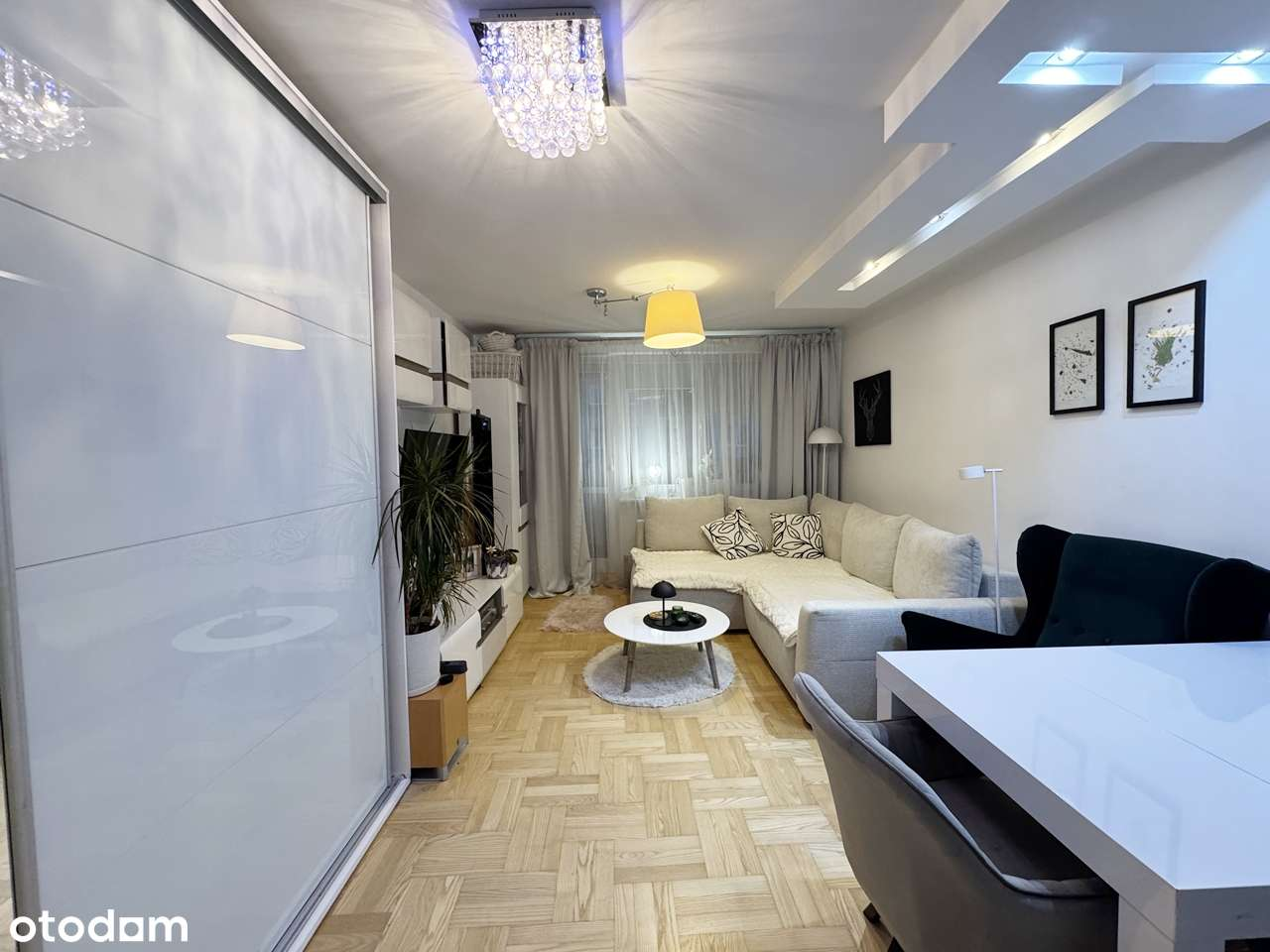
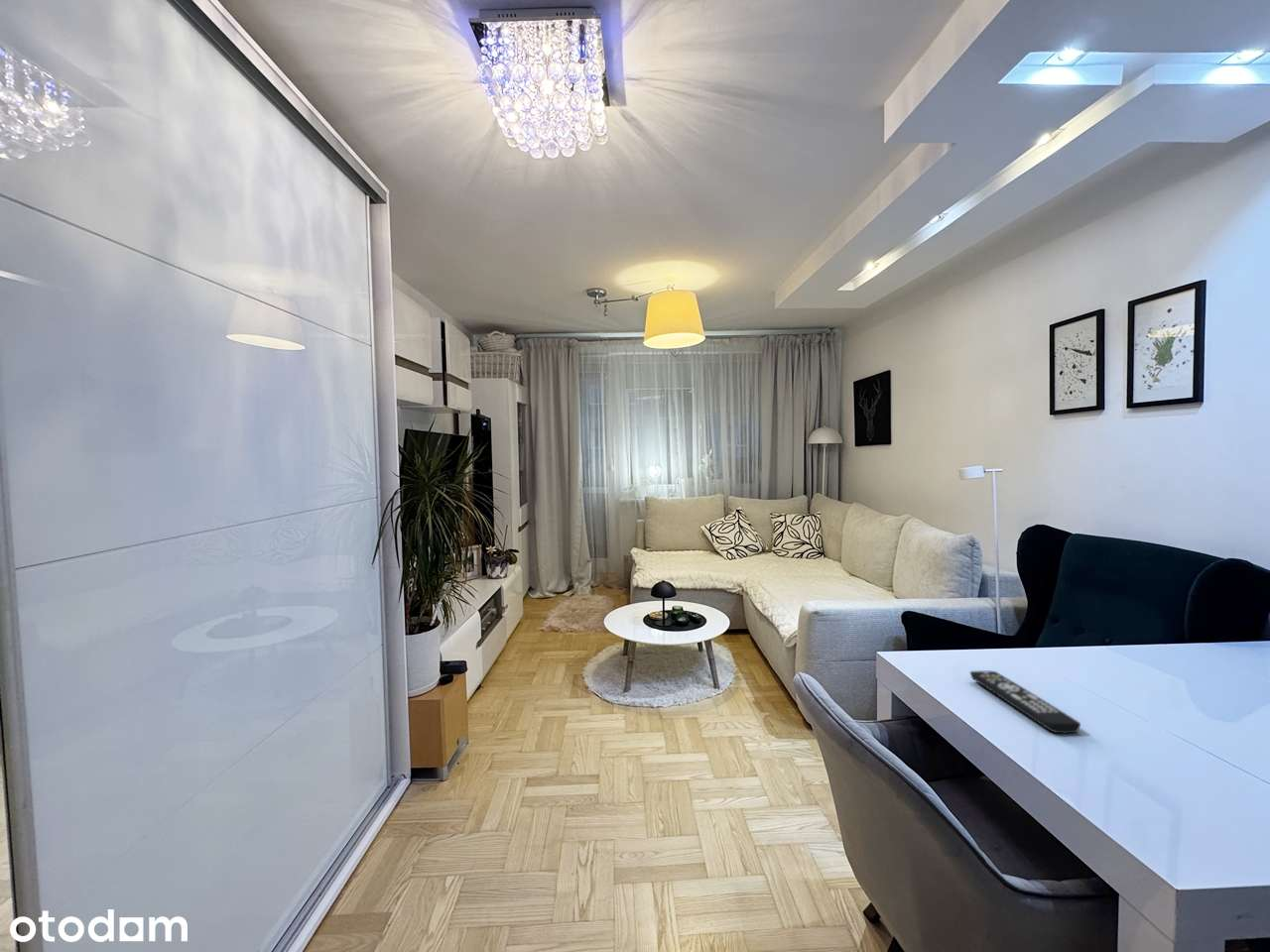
+ remote control [969,670,1081,735]
